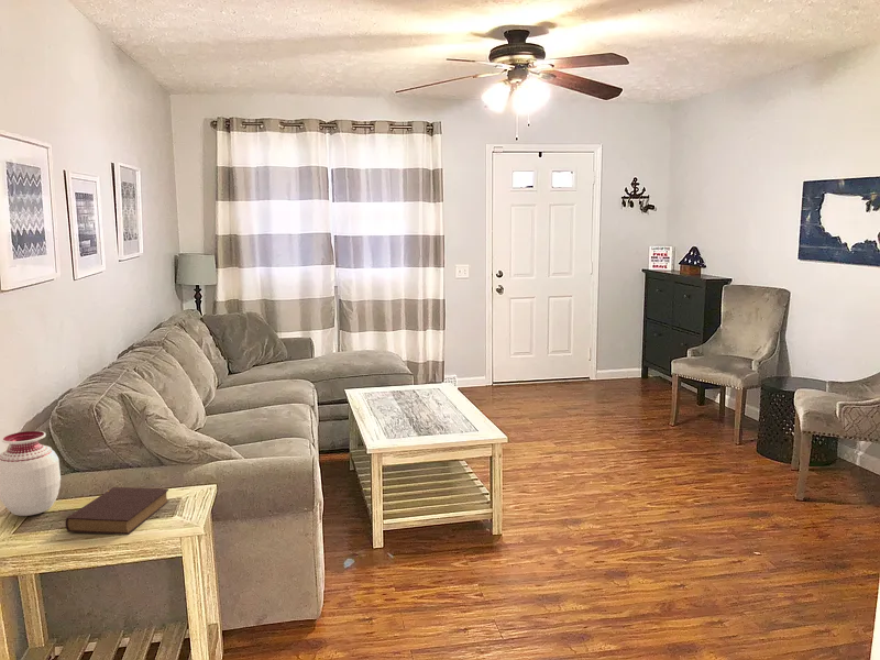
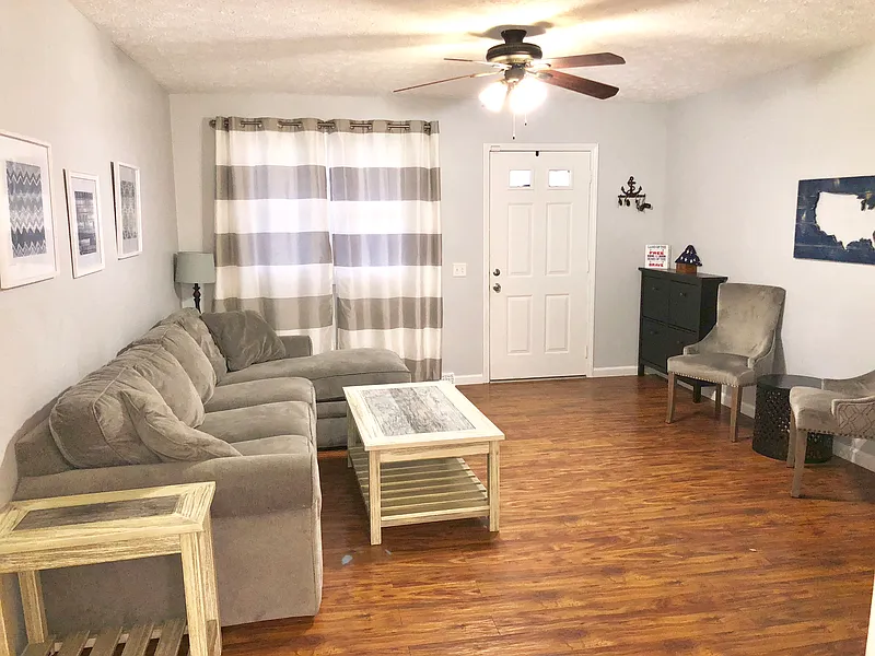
- vase [0,430,62,517]
- book [65,486,170,536]
